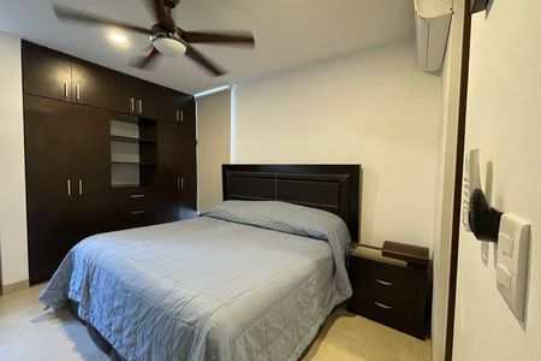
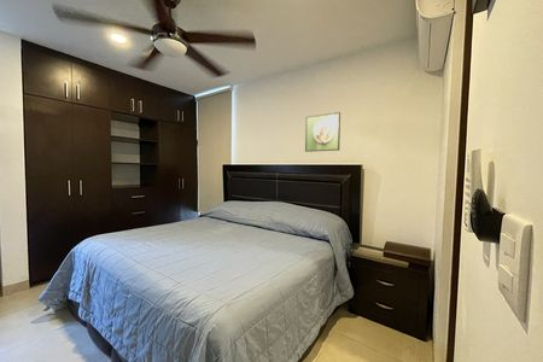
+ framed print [304,111,341,153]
